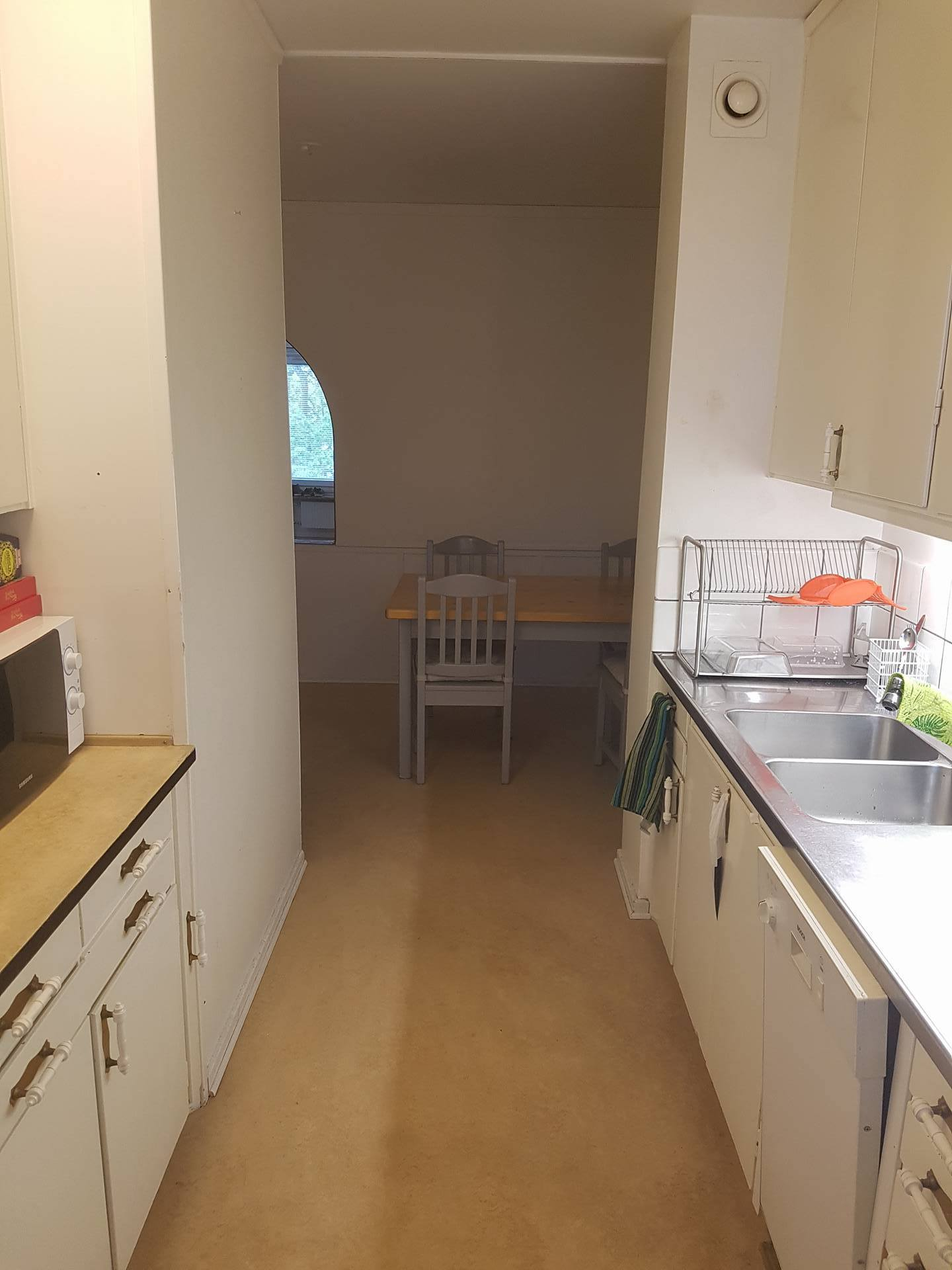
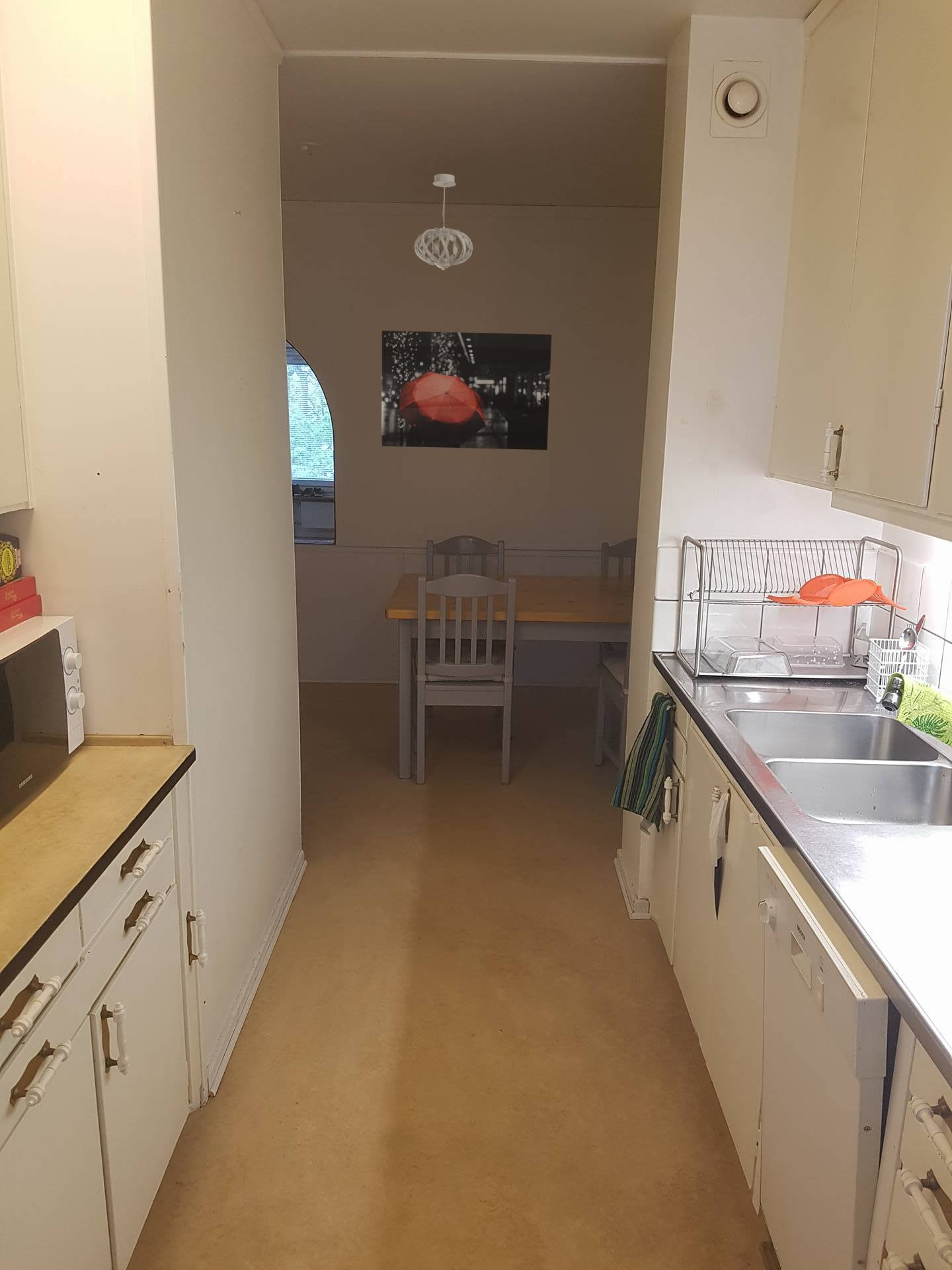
+ pendant light [413,173,473,271]
+ wall art [381,330,552,450]
